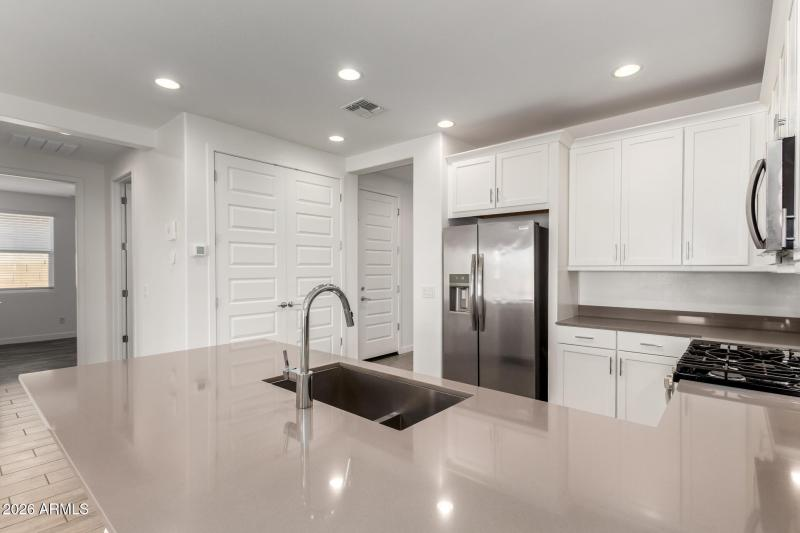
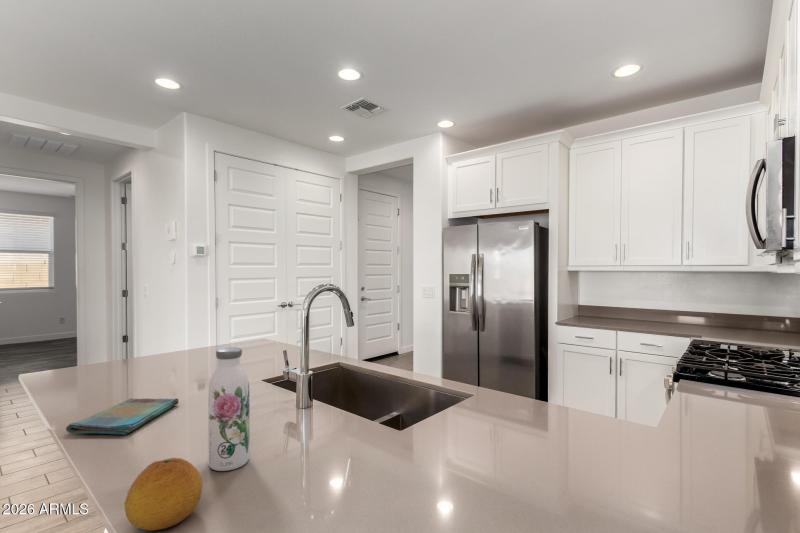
+ dish towel [65,397,180,435]
+ water bottle [207,346,251,472]
+ fruit [124,457,204,531]
